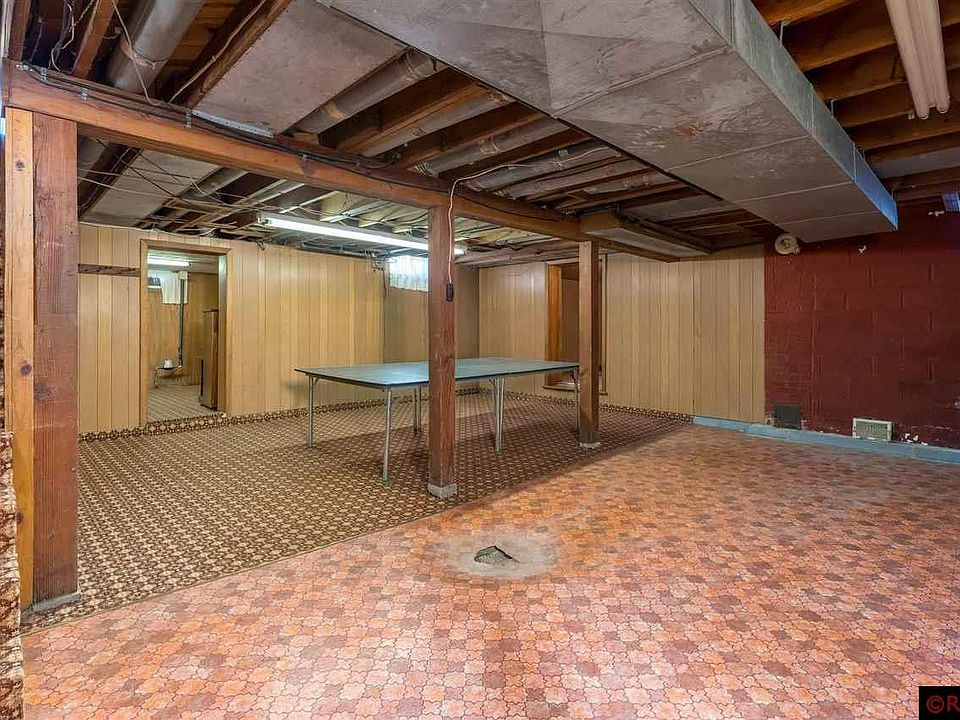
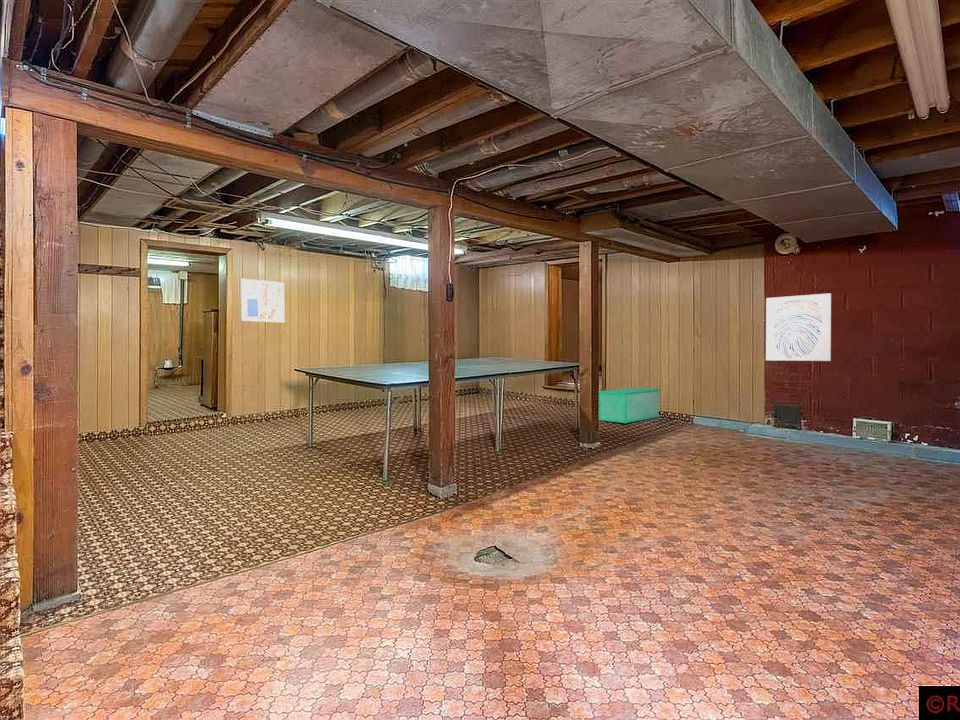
+ wall art [240,278,285,323]
+ storage bin [598,387,662,424]
+ wall art [765,292,832,362]
